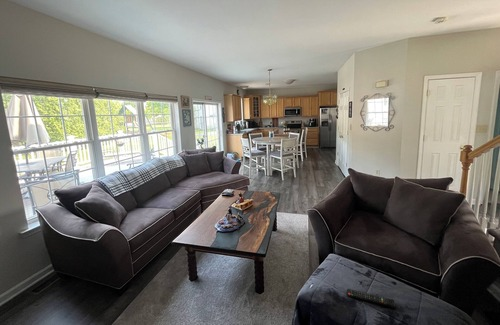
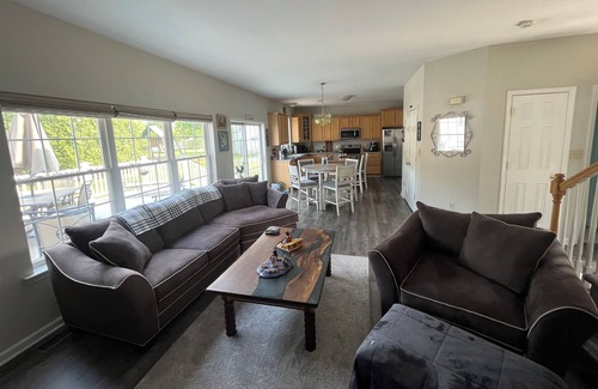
- remote control [345,288,396,309]
